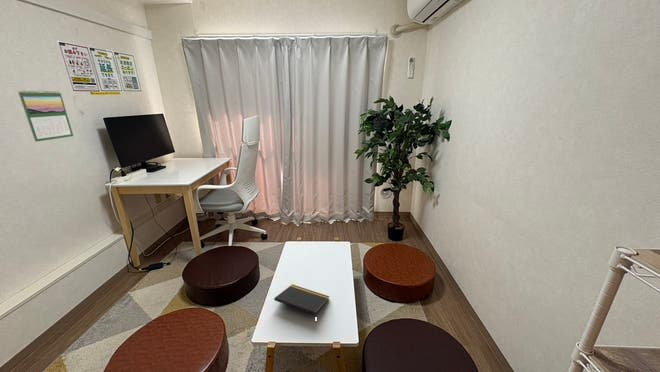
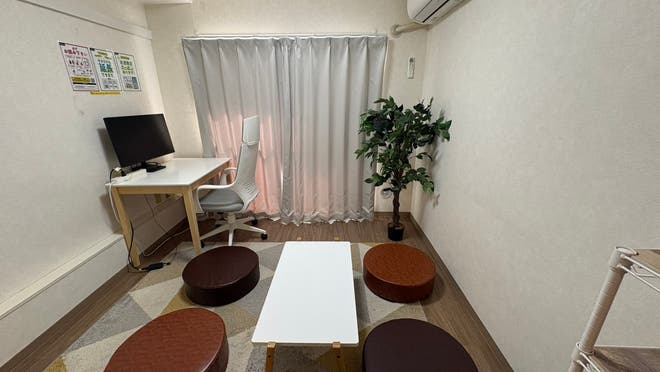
- calendar [17,89,74,143]
- notepad [273,283,330,316]
